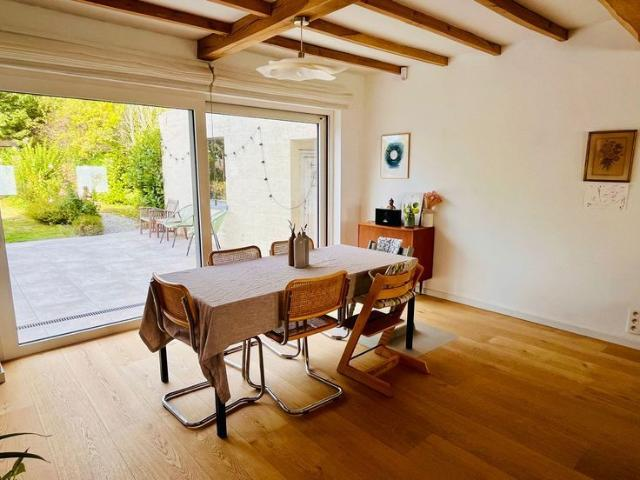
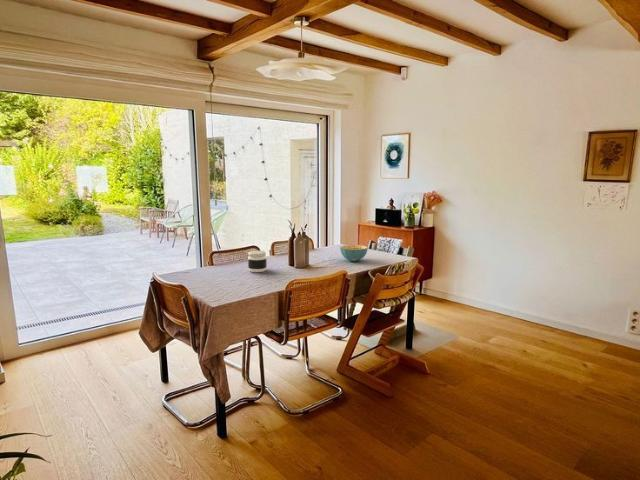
+ cereal bowl [339,244,369,262]
+ jar [247,250,268,273]
